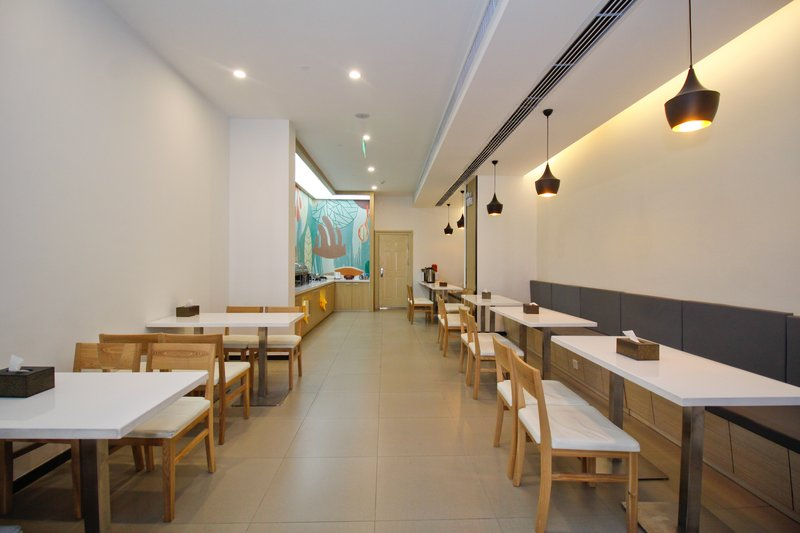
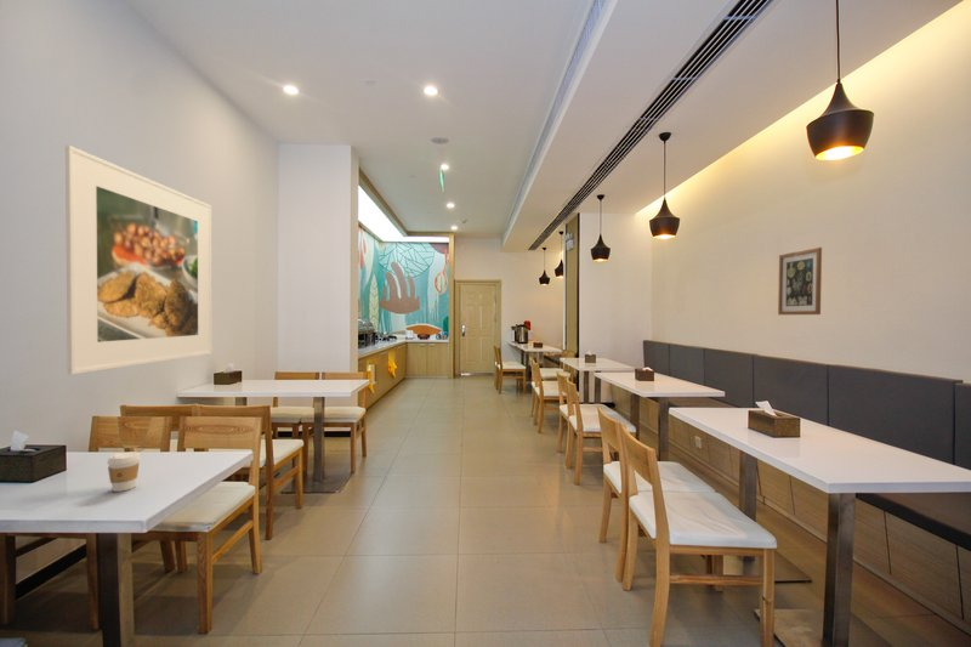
+ coffee cup [107,450,141,493]
+ wall art [777,246,823,316]
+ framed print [64,144,214,375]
